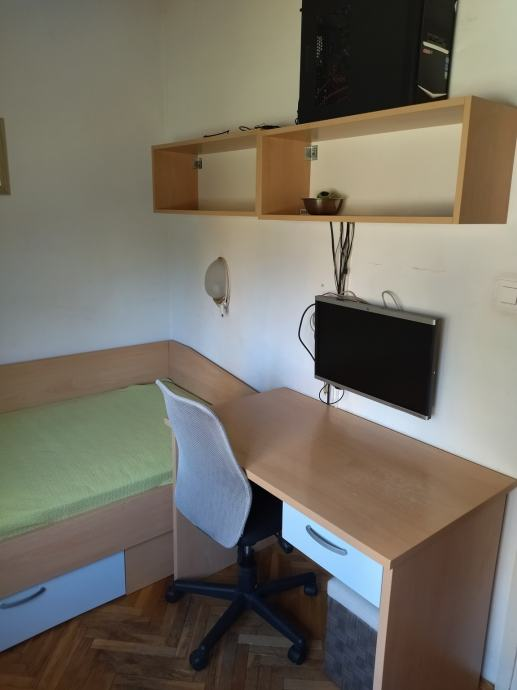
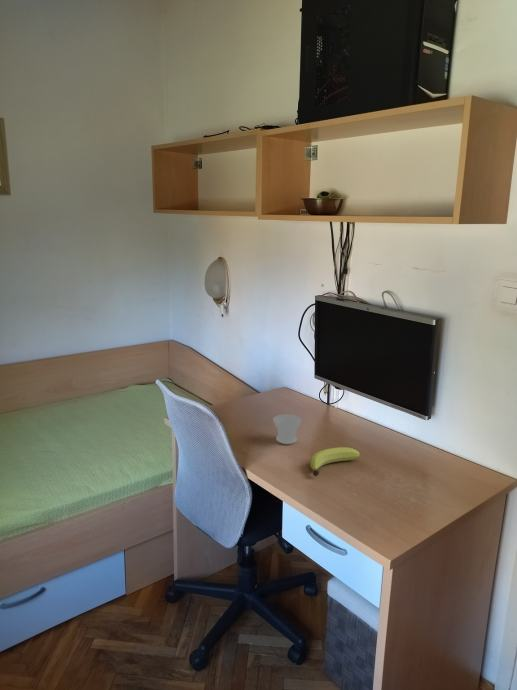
+ fruit [309,446,361,477]
+ cup [272,413,303,445]
